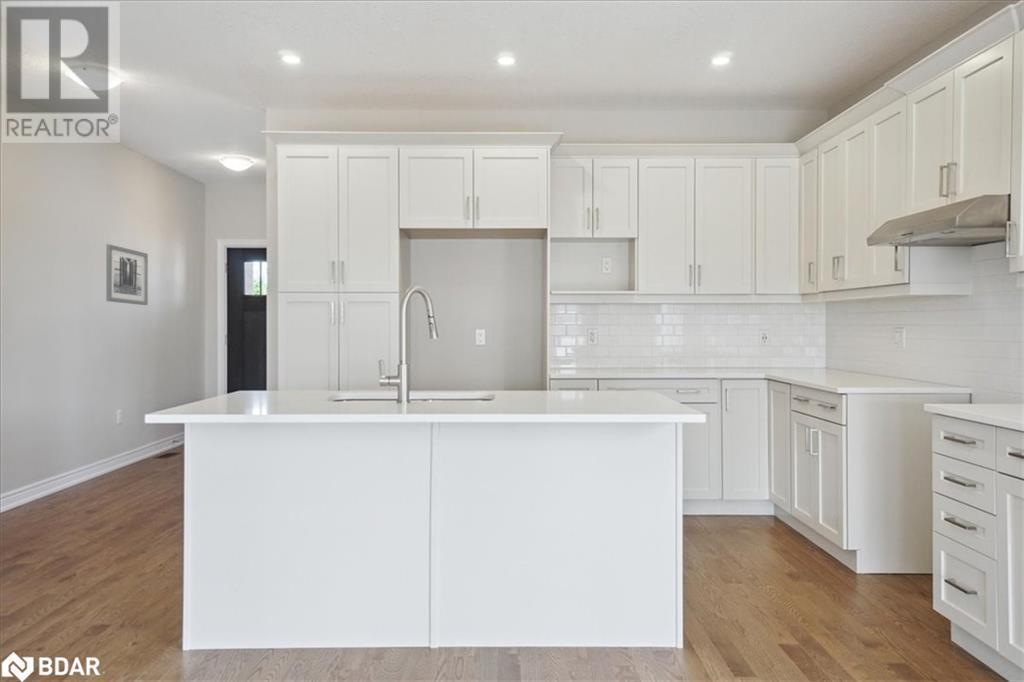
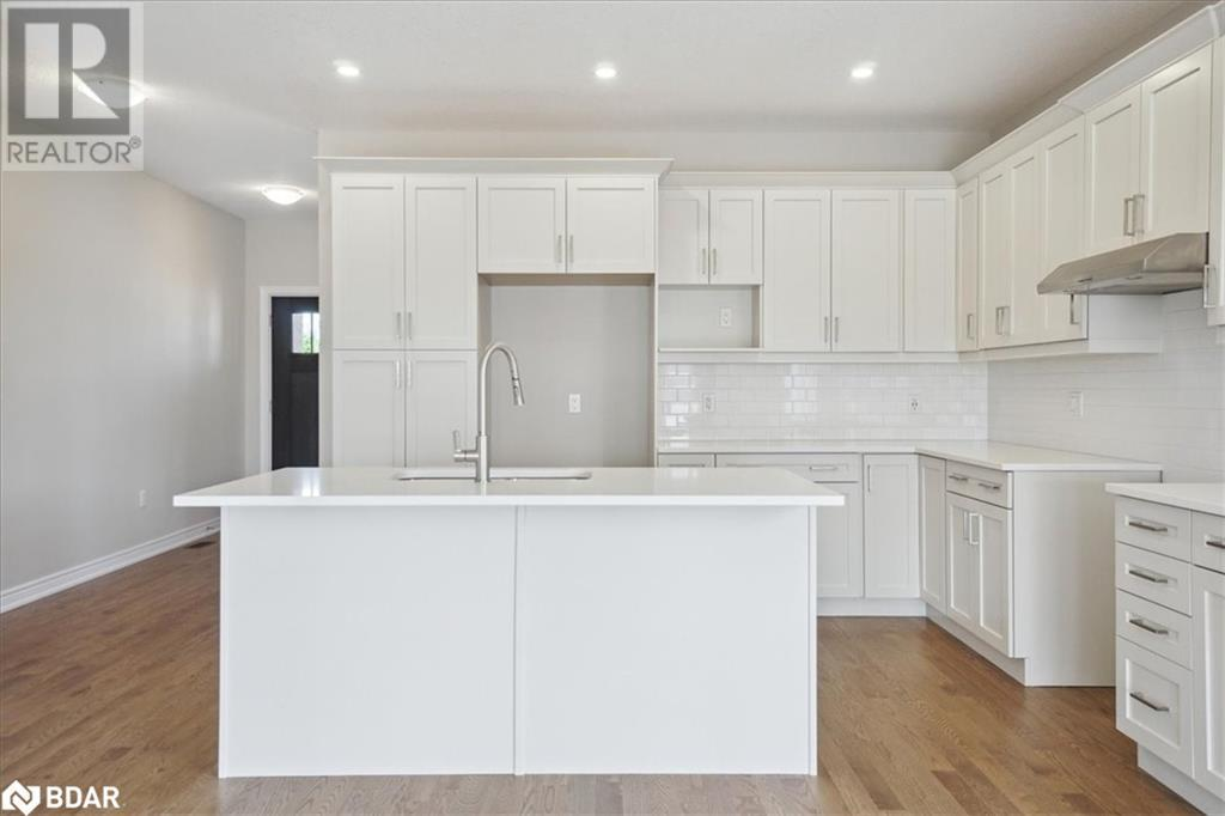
- wall art [105,243,149,306]
